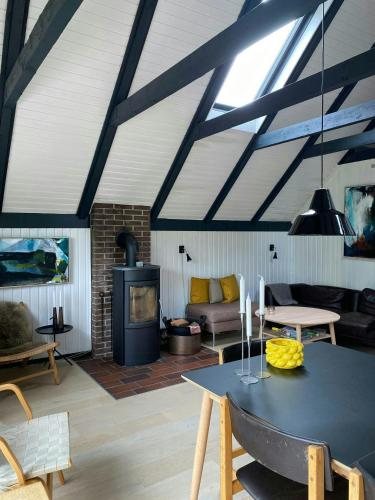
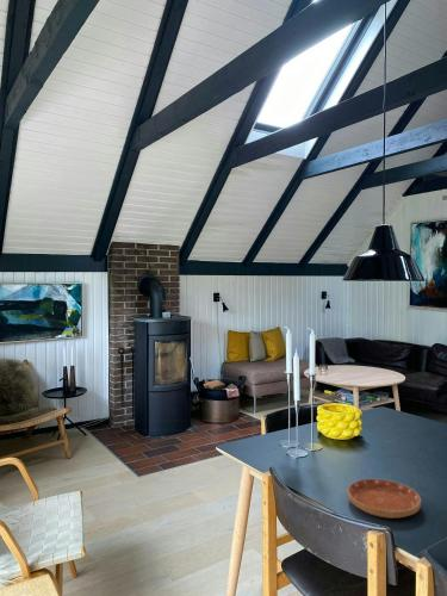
+ saucer [347,478,422,520]
